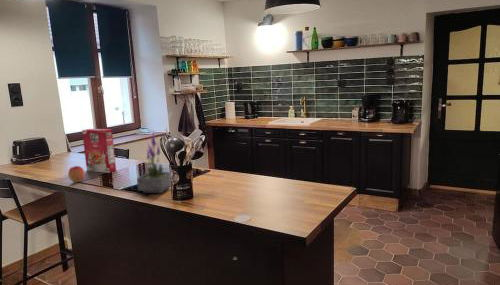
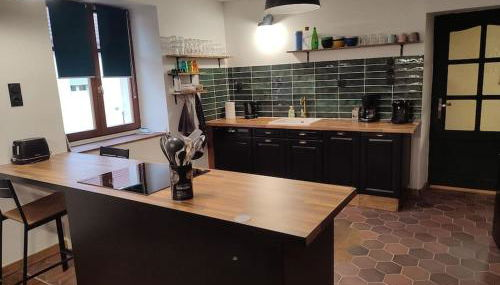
- cereal box [81,128,117,174]
- apple [67,165,86,183]
- potted plant [136,131,172,194]
